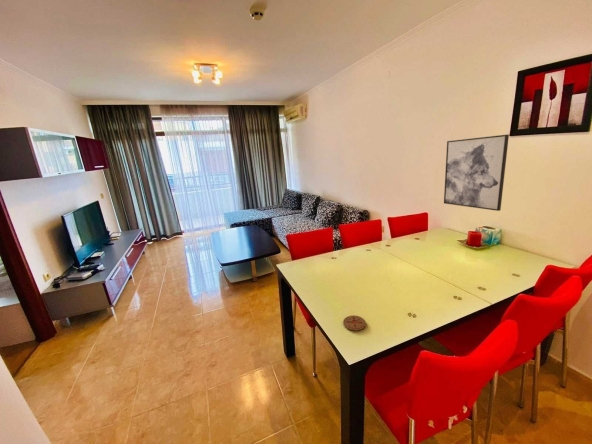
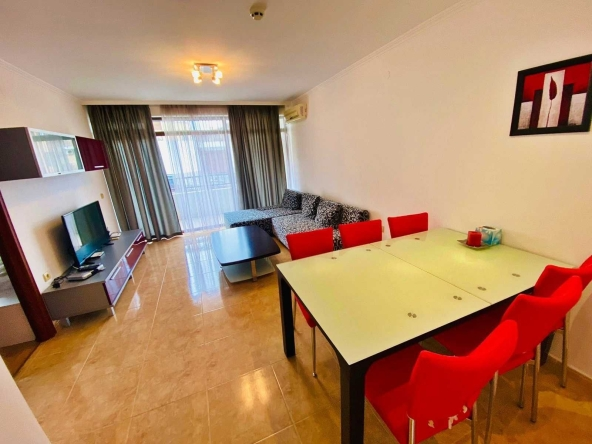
- coaster [342,314,367,332]
- wall art [443,133,510,212]
